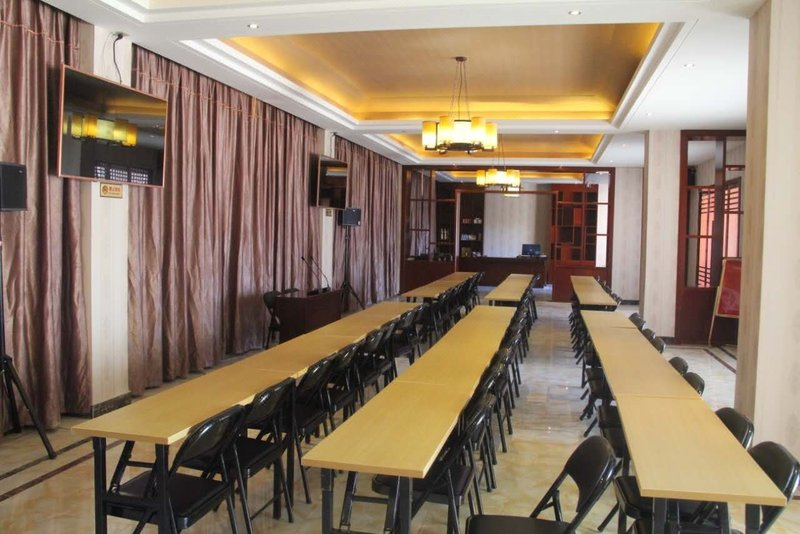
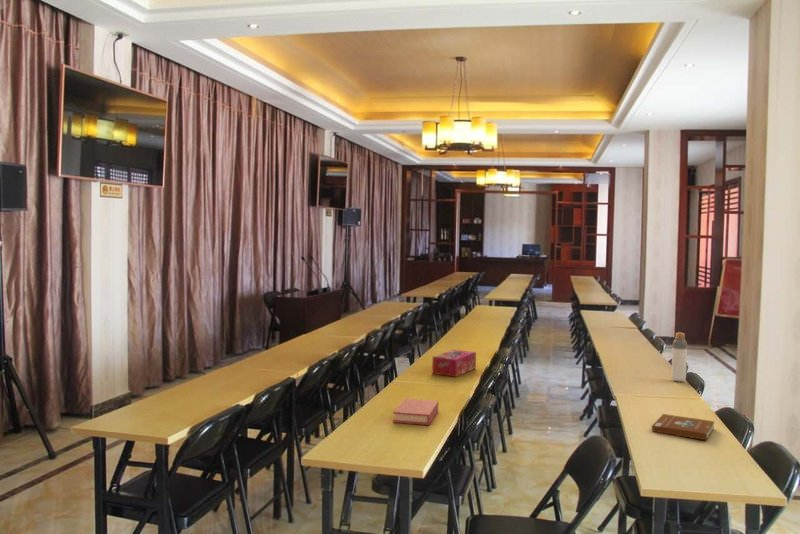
+ bottle [670,331,688,383]
+ book [392,398,439,426]
+ tissue box [431,349,477,378]
+ book [651,413,716,441]
